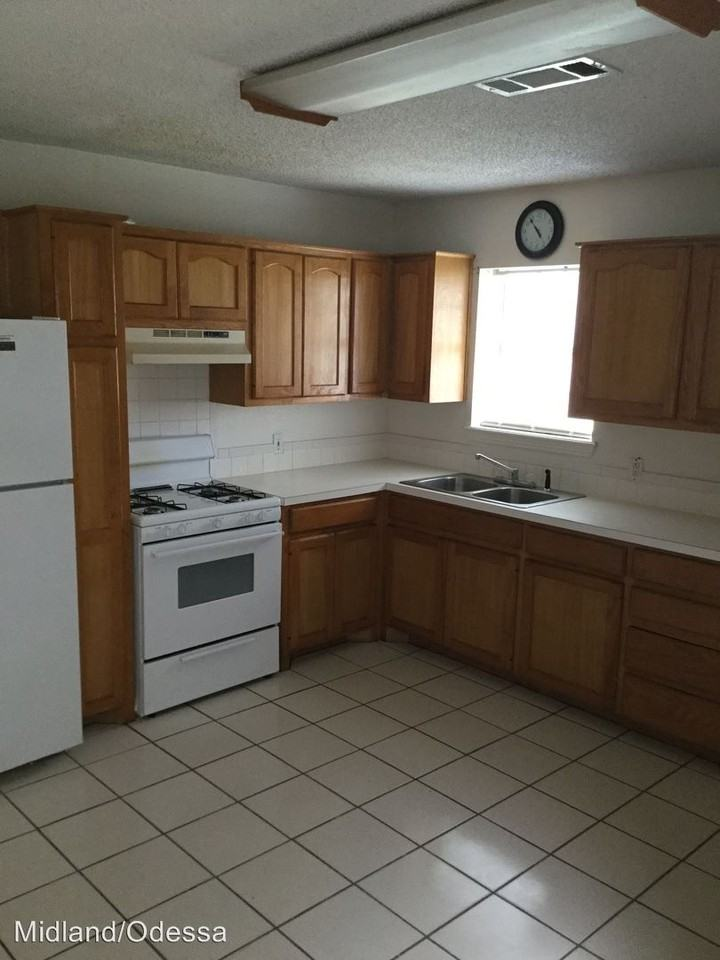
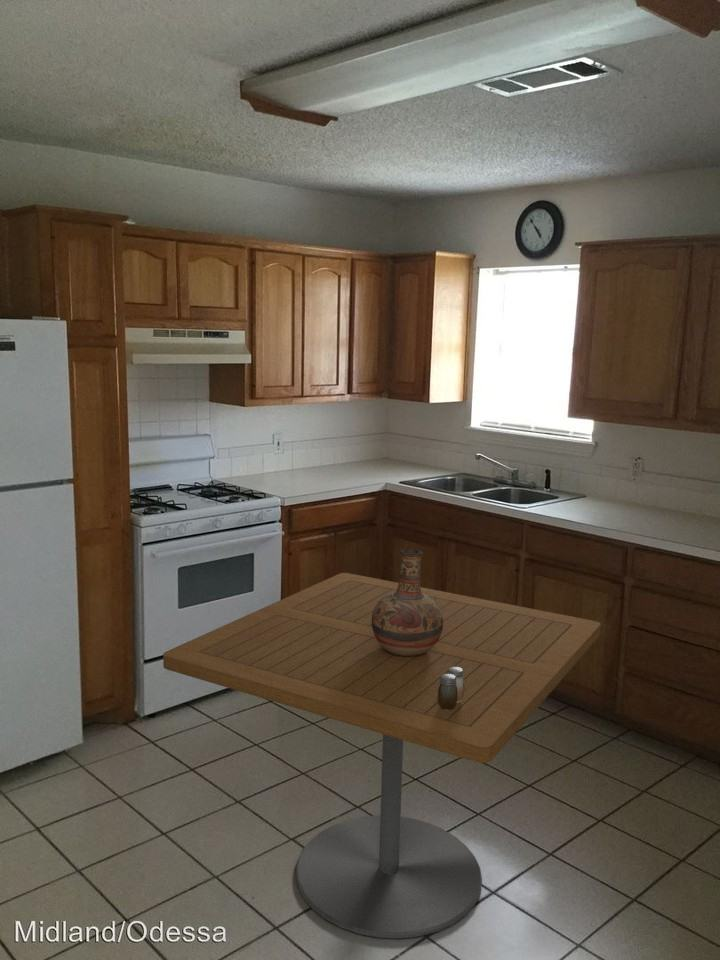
+ vase [372,548,443,656]
+ dining table [162,572,602,940]
+ salt and pepper shaker [438,667,465,711]
